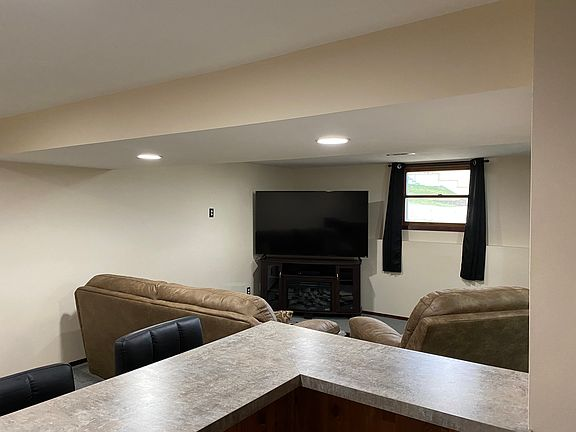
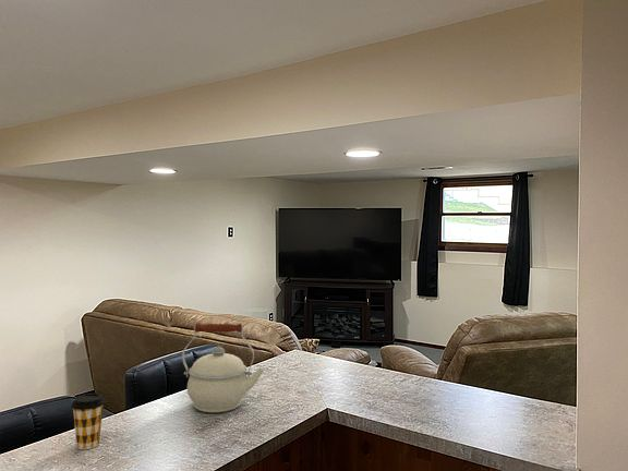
+ coffee cup [70,392,107,450]
+ kettle [181,323,265,413]
